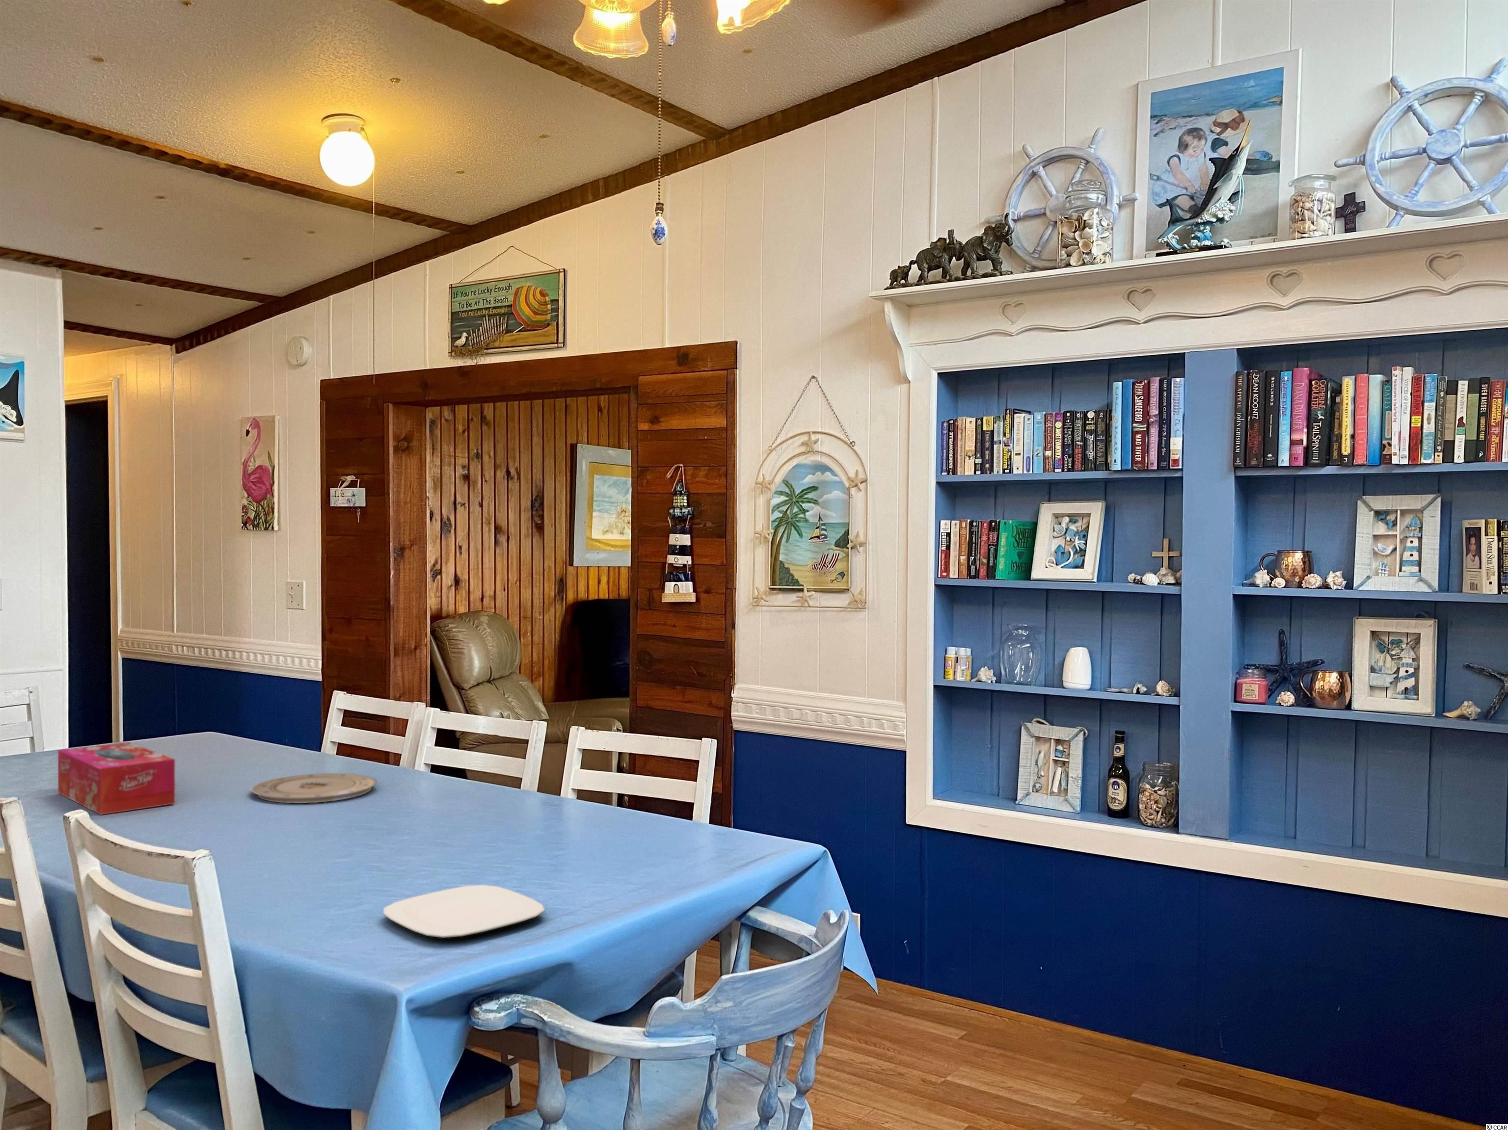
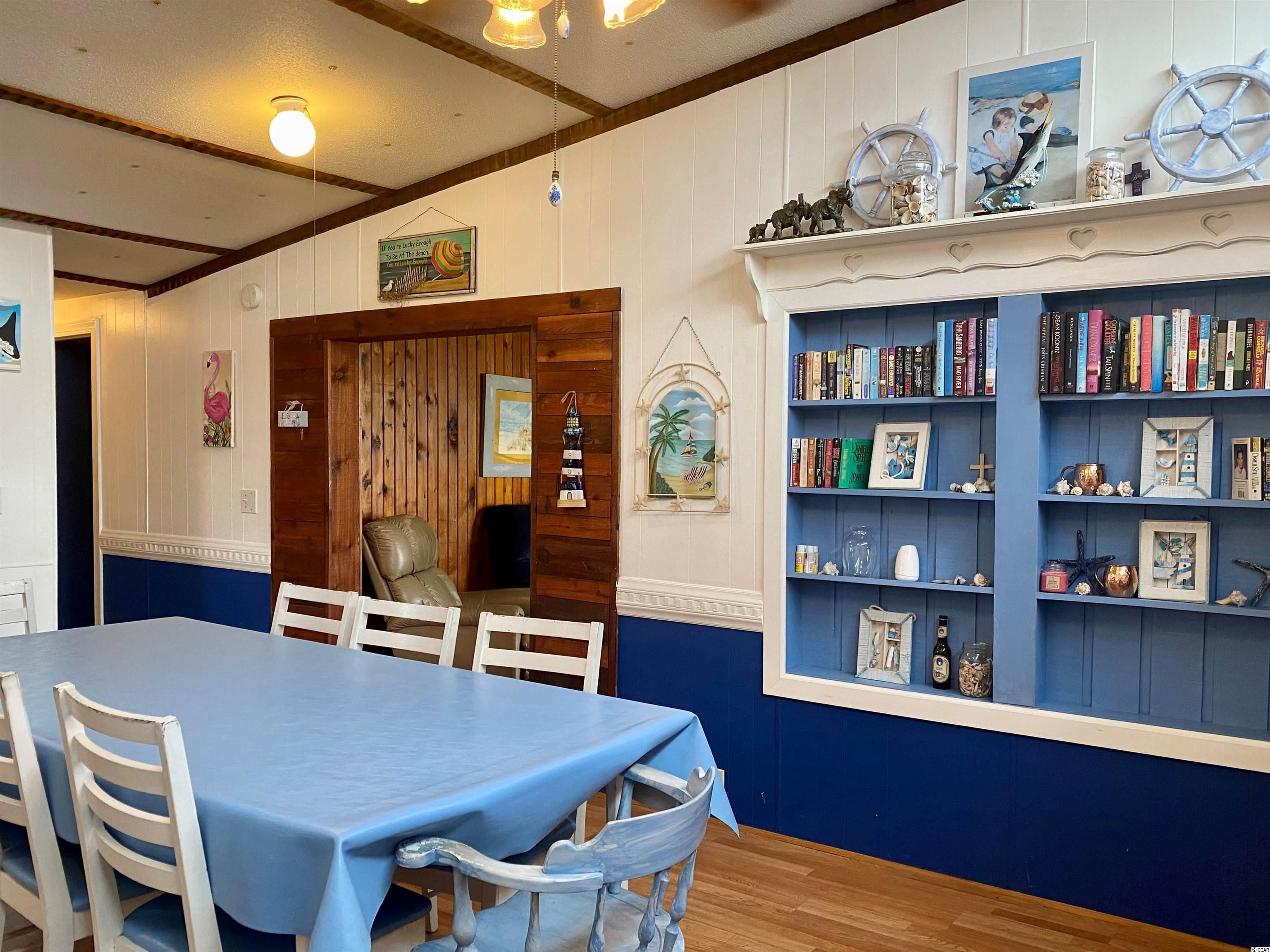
- plate [251,773,378,804]
- tissue box [57,742,176,815]
- plate [382,884,545,939]
